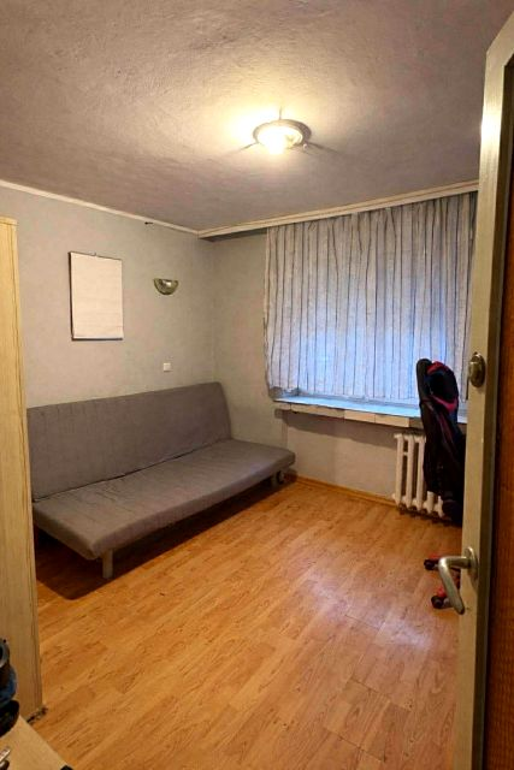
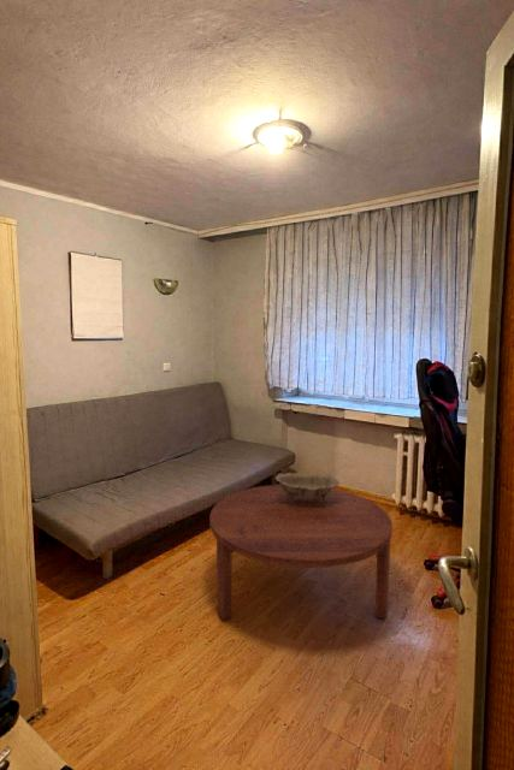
+ decorative bowl [274,472,341,507]
+ coffee table [208,484,394,622]
